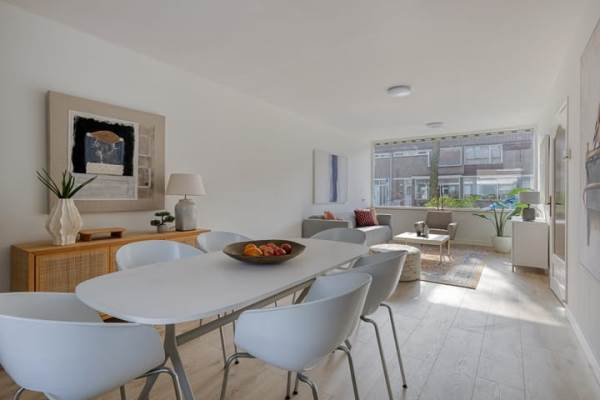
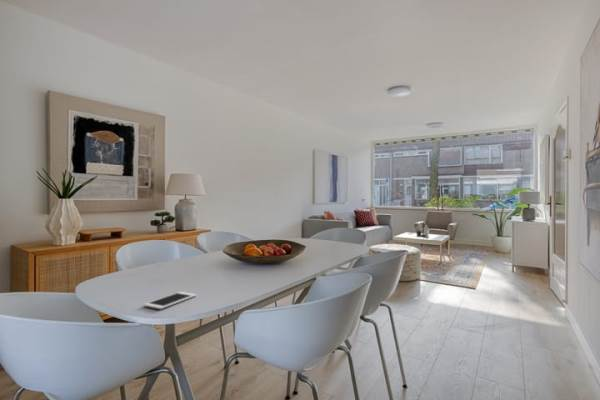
+ cell phone [143,291,197,310]
